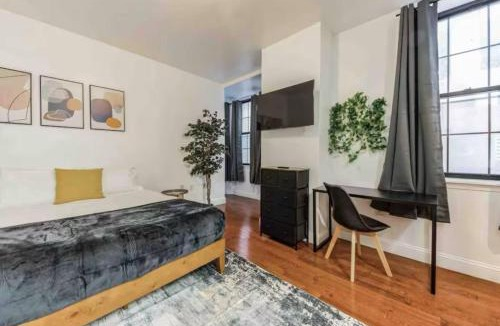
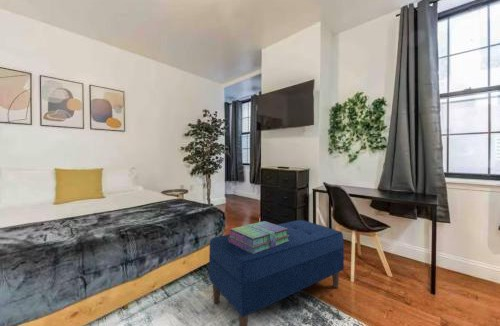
+ stack of books [228,220,289,254]
+ bench [208,219,345,326]
